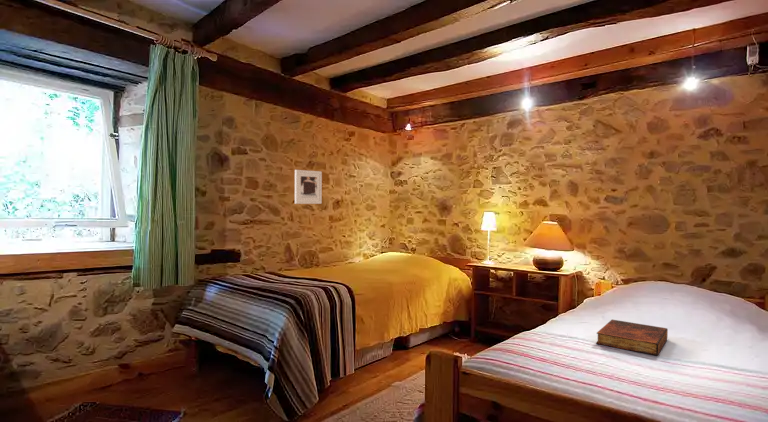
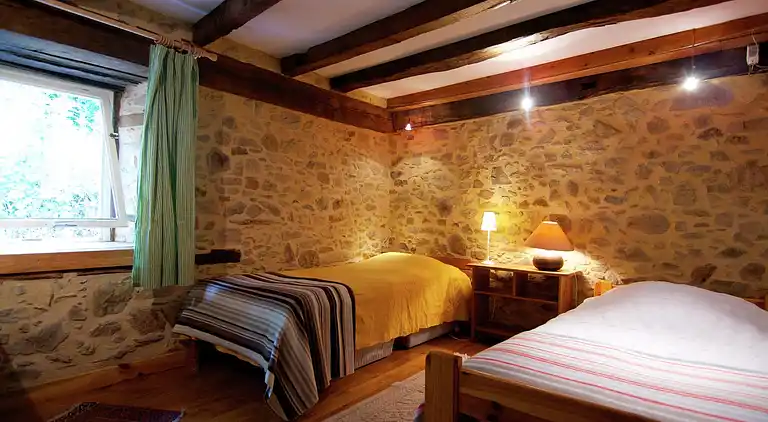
- book [595,319,669,356]
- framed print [294,169,323,205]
